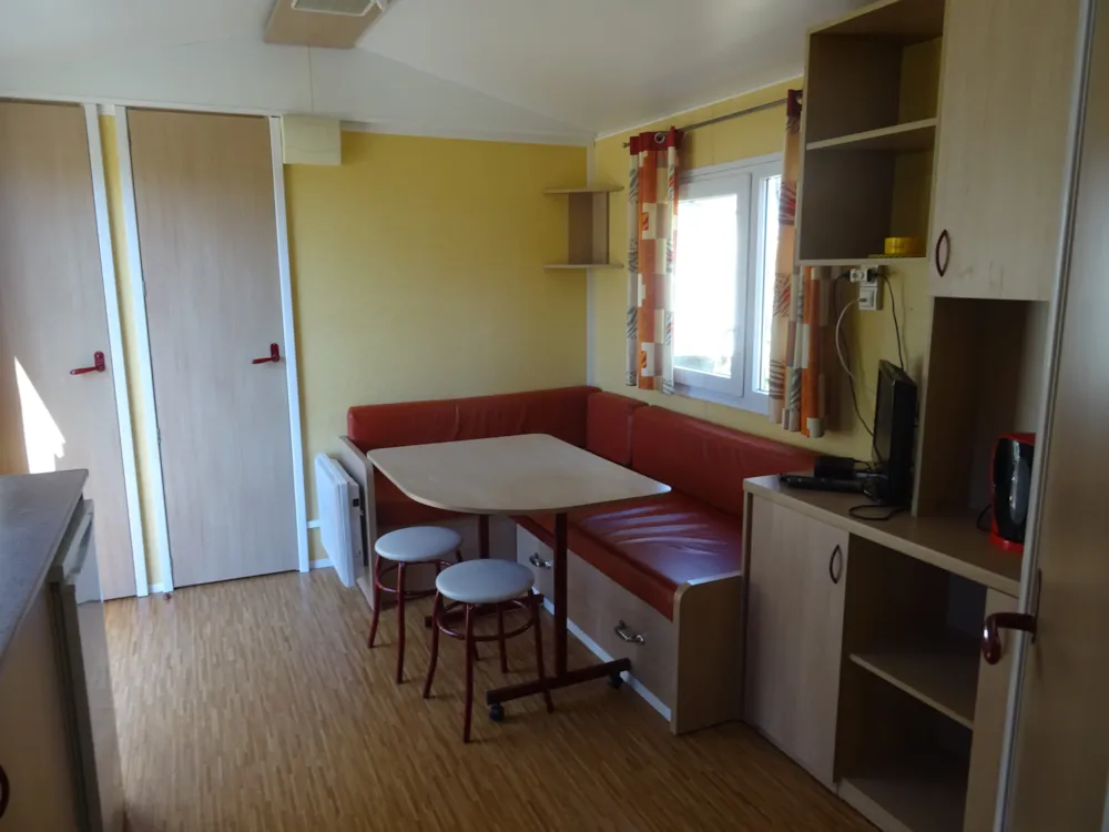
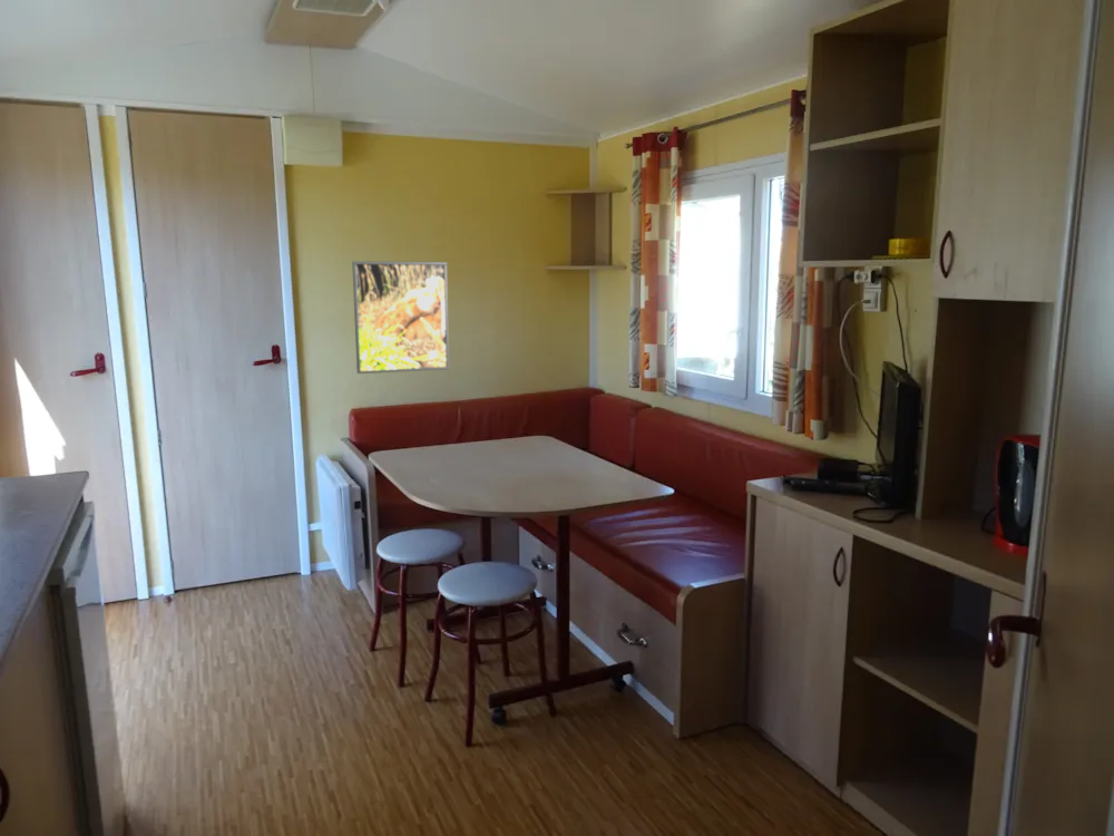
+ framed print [351,260,450,375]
